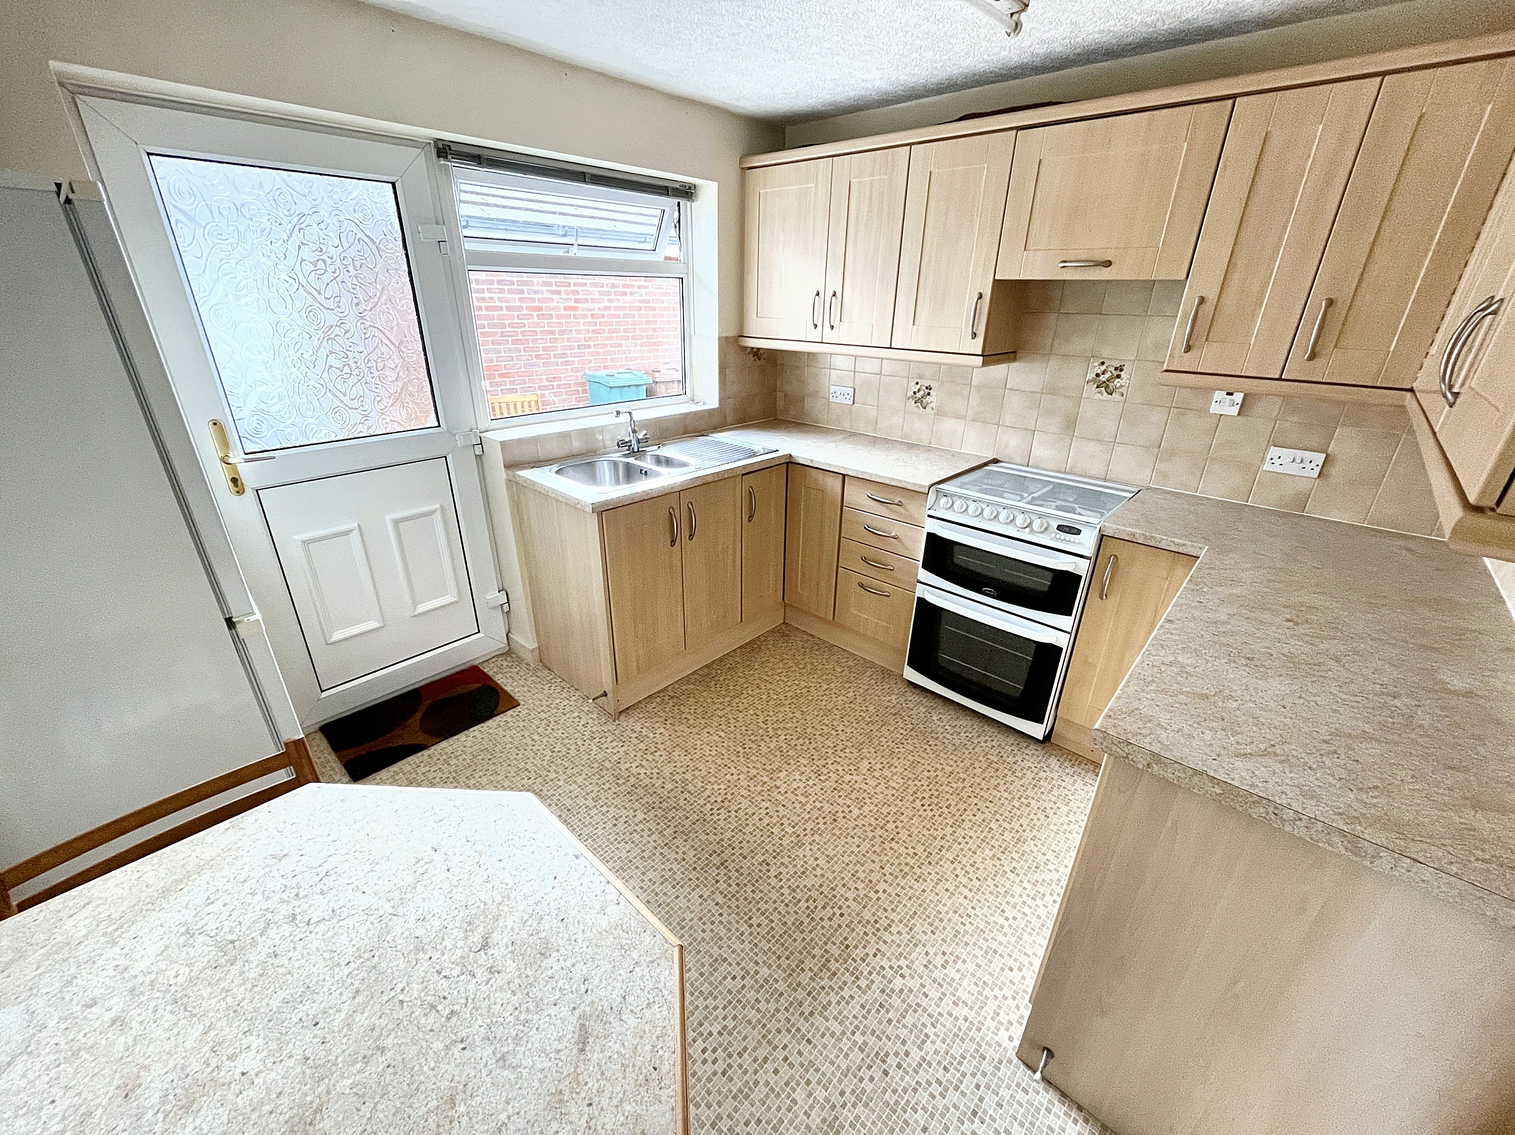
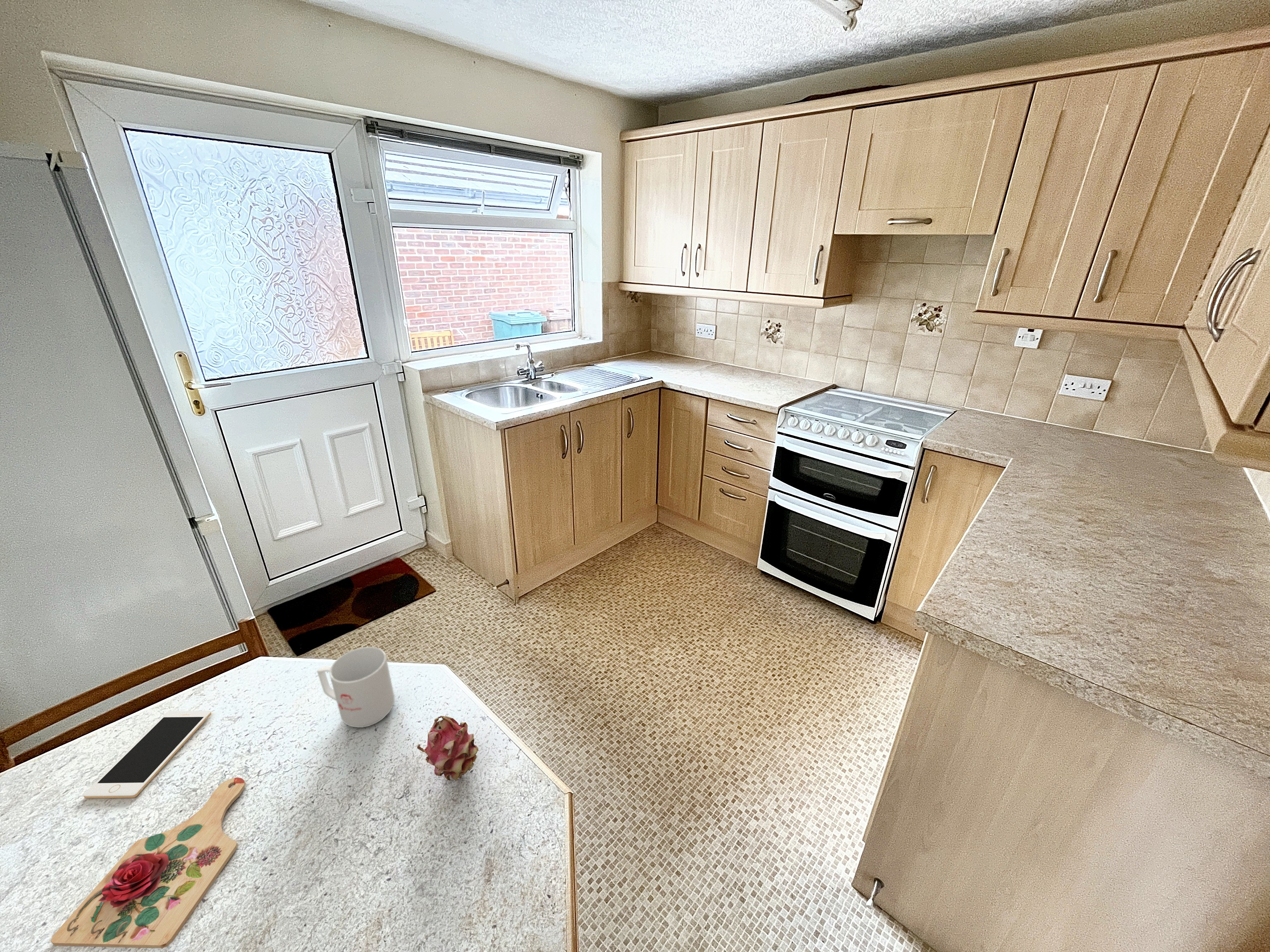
+ cell phone [83,710,212,799]
+ fruit [417,715,479,781]
+ mug [316,646,395,728]
+ cutting board [50,777,246,949]
